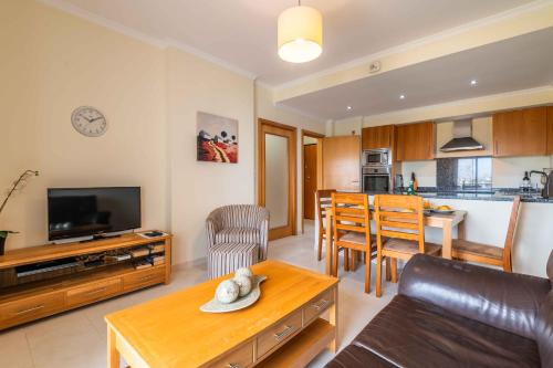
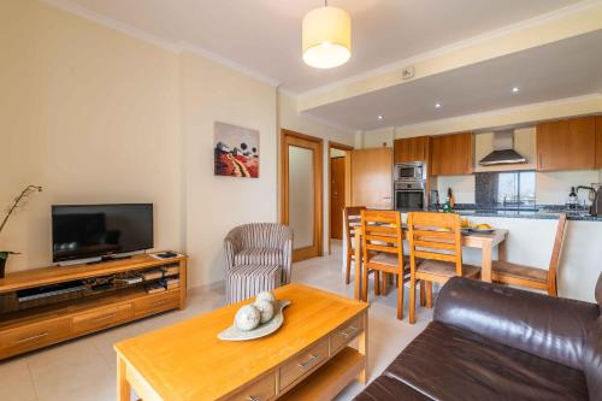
- wall clock [70,105,109,138]
